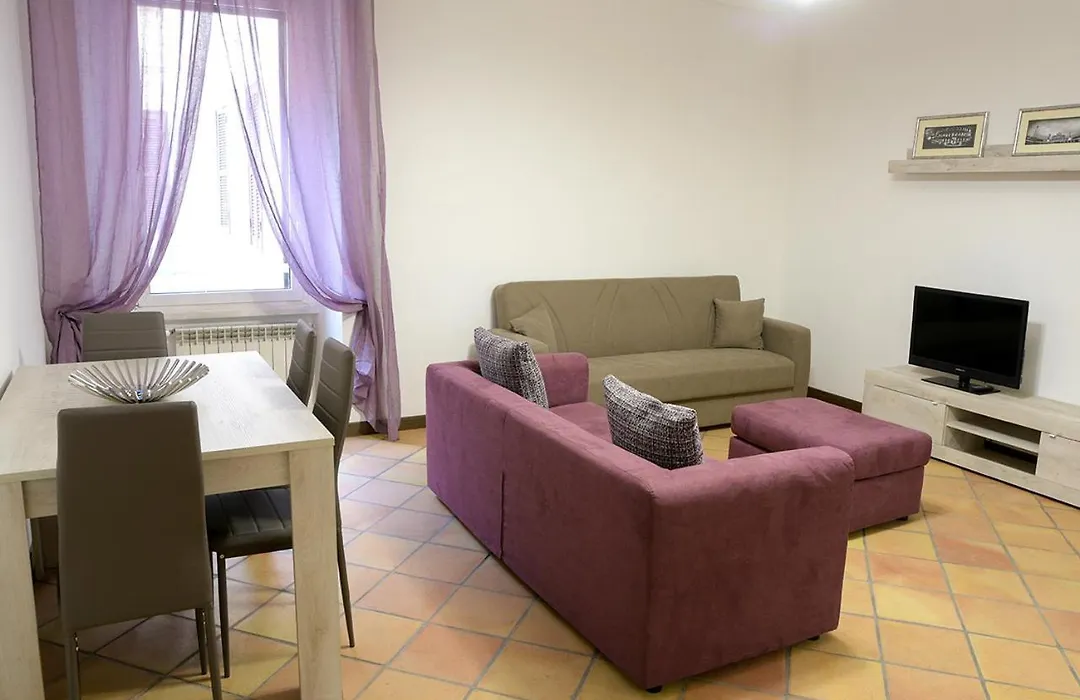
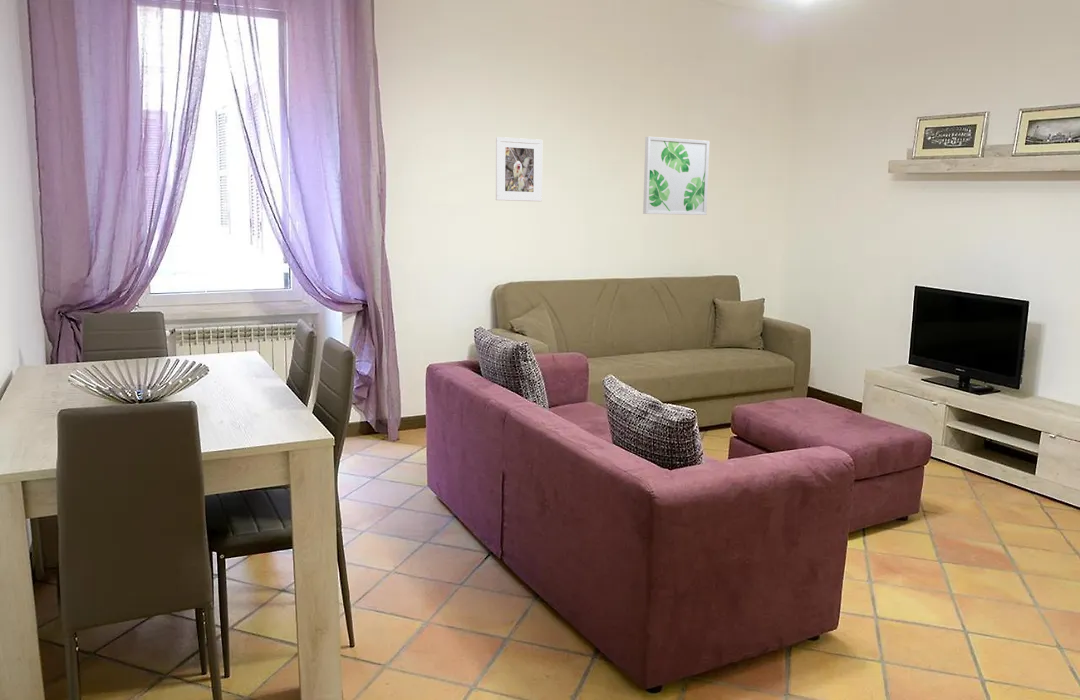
+ wall art [642,136,710,216]
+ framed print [495,136,543,202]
